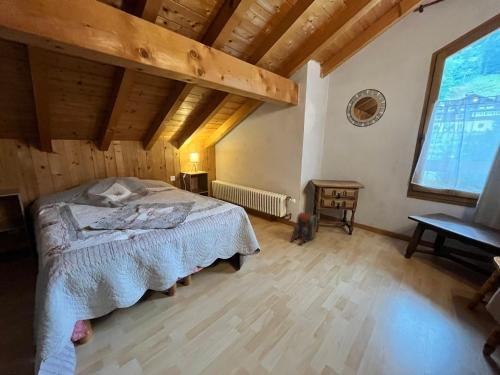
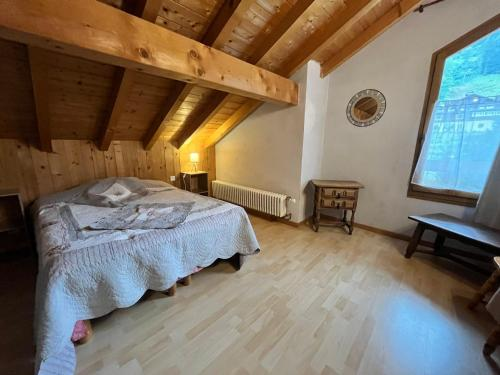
- backpack [289,211,317,246]
